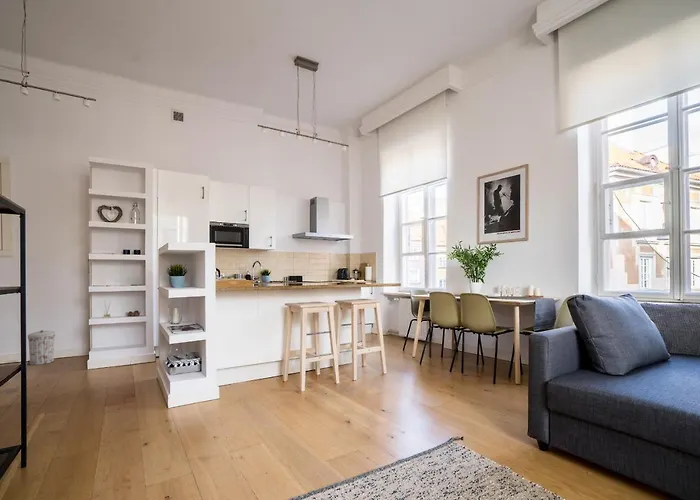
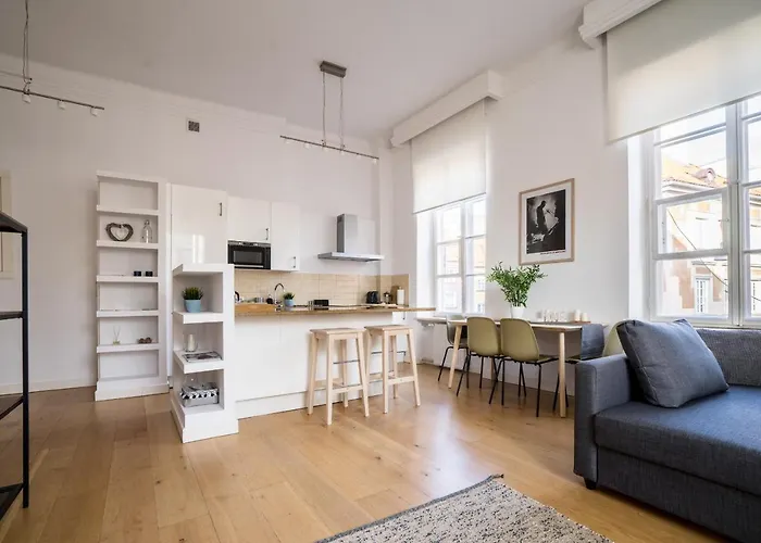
- trash can [27,329,56,366]
